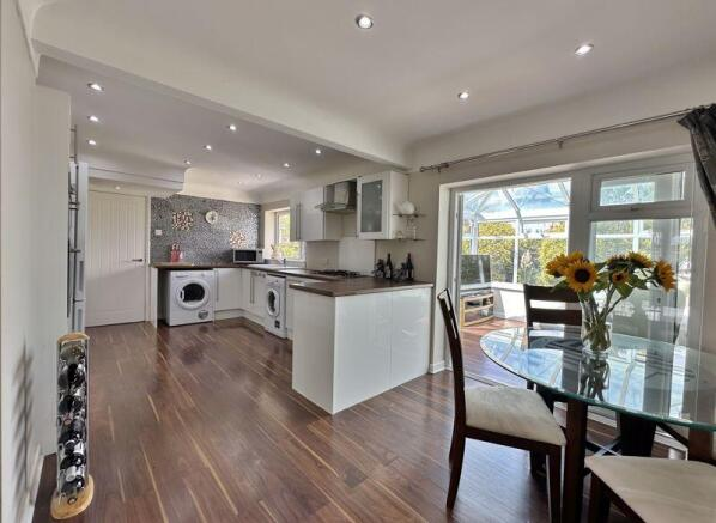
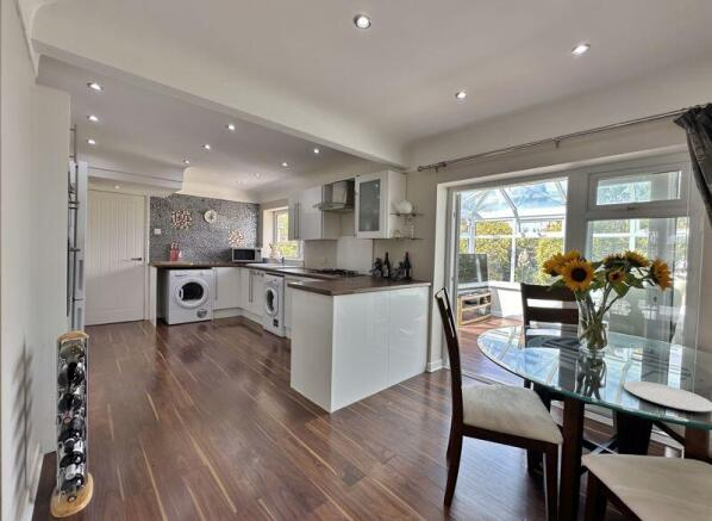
+ plate [623,380,712,414]
